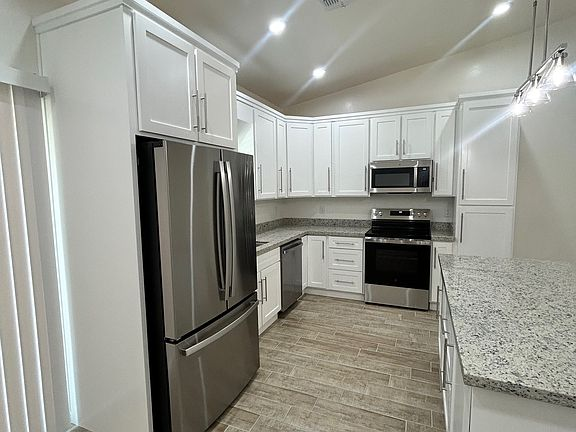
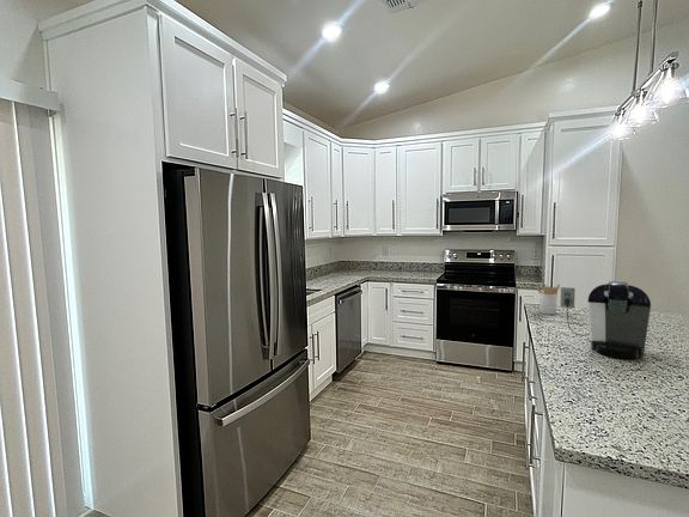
+ utensil holder [535,282,561,316]
+ coffee maker [559,280,652,359]
